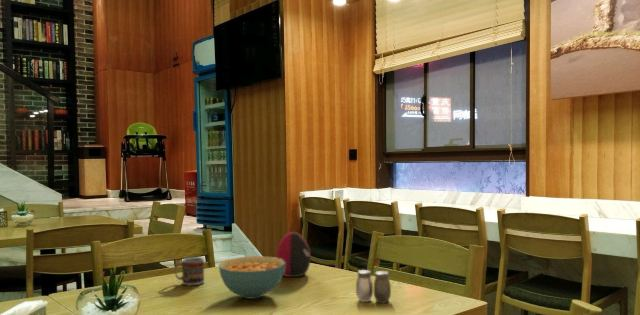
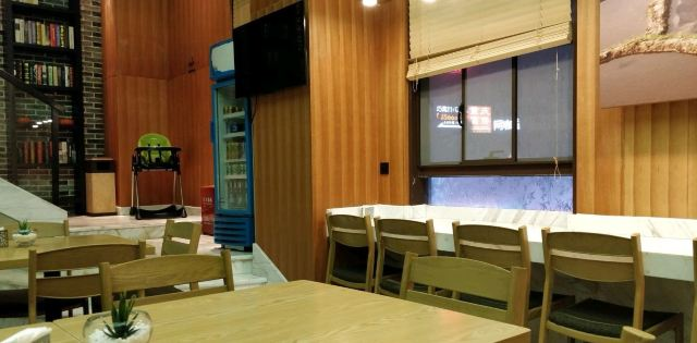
- cup [174,256,205,287]
- decorative egg [275,231,312,278]
- cereal bowl [218,255,285,300]
- salt and pepper shaker [355,269,392,304]
